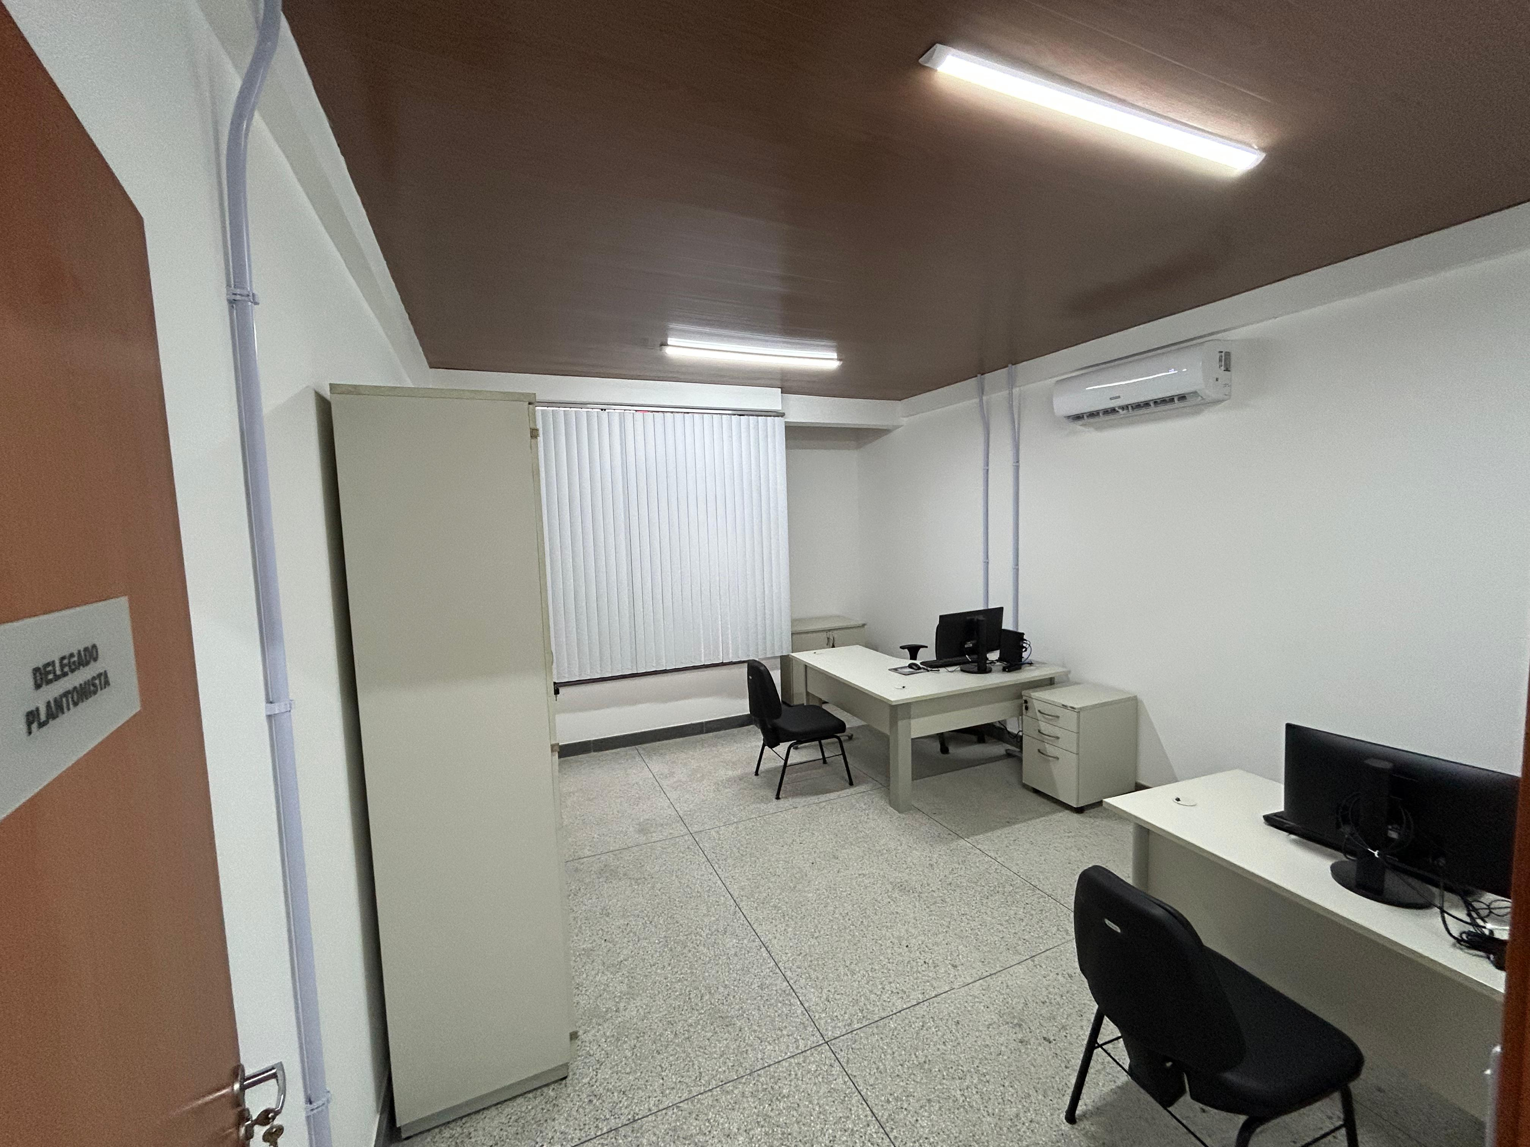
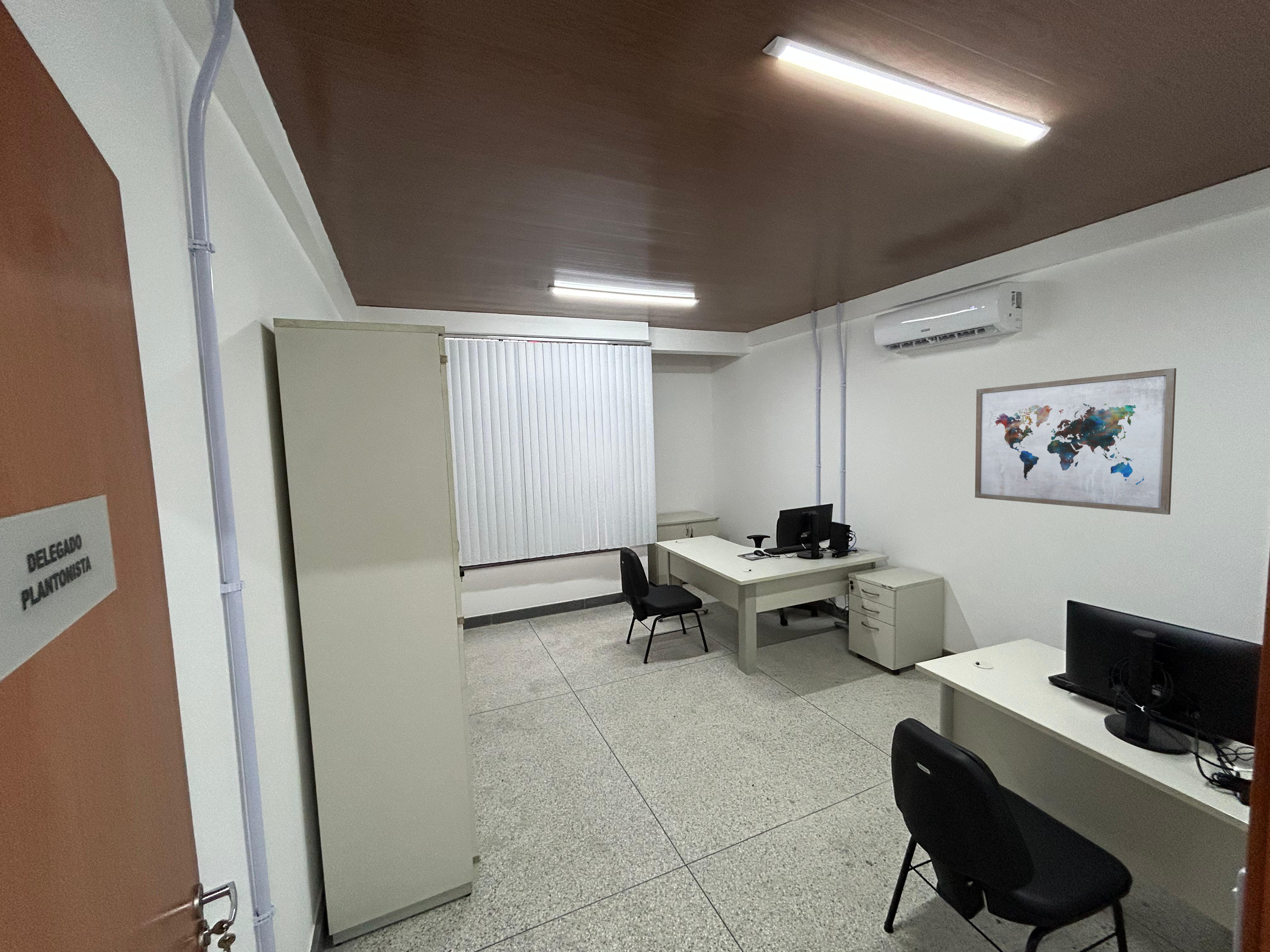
+ wall art [975,368,1177,515]
